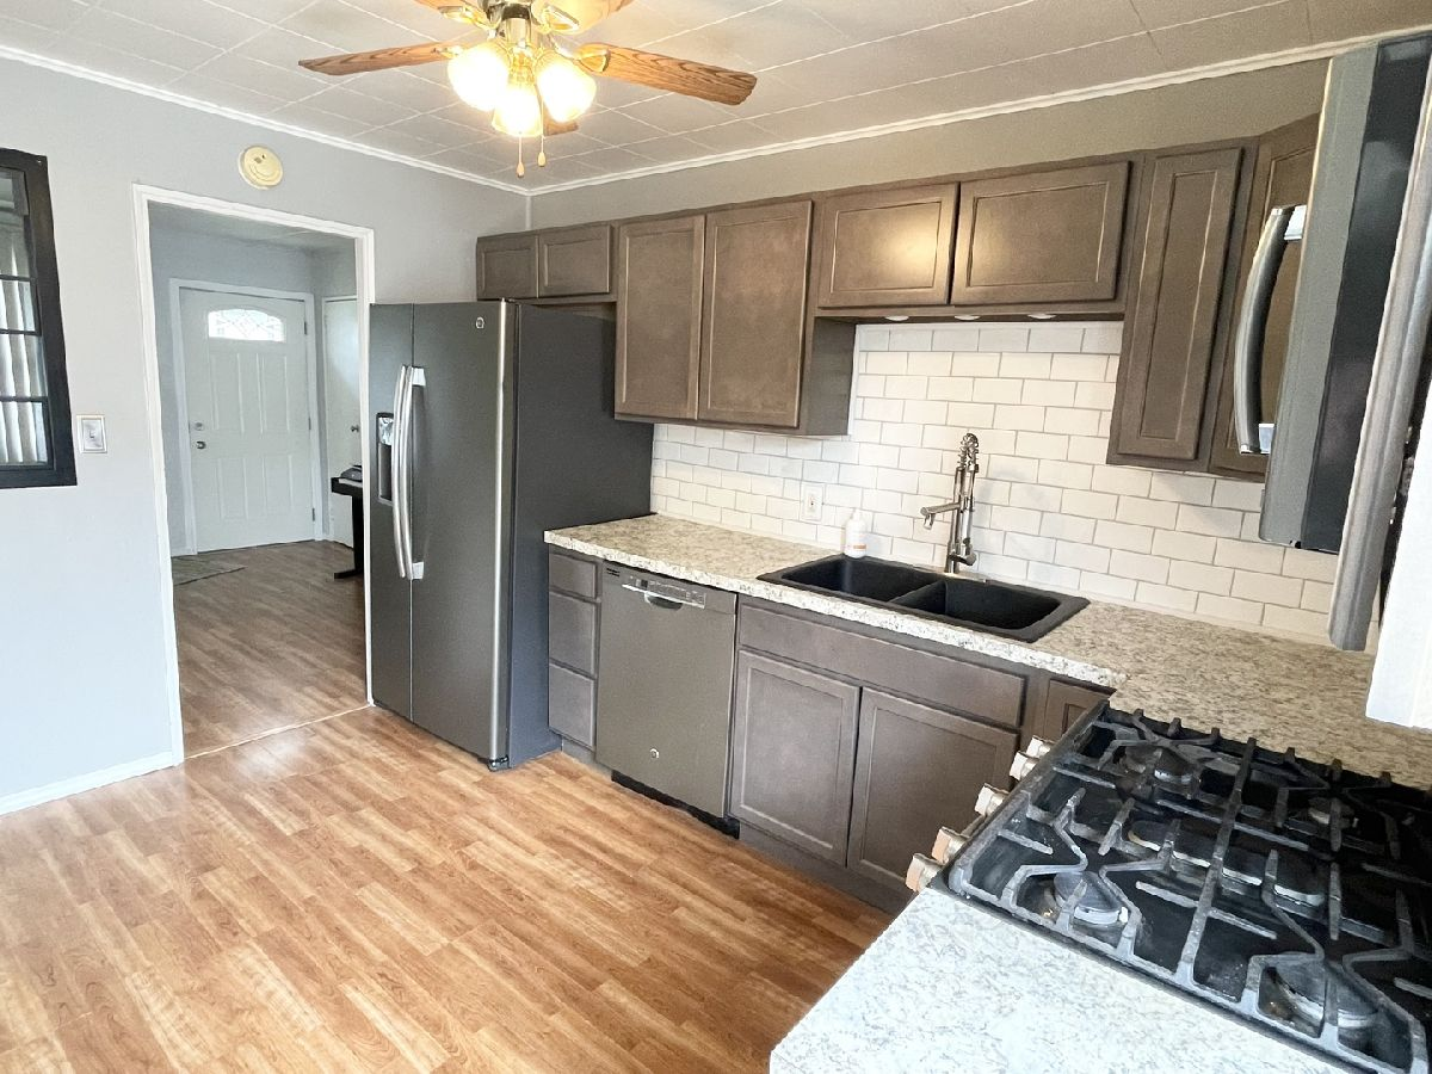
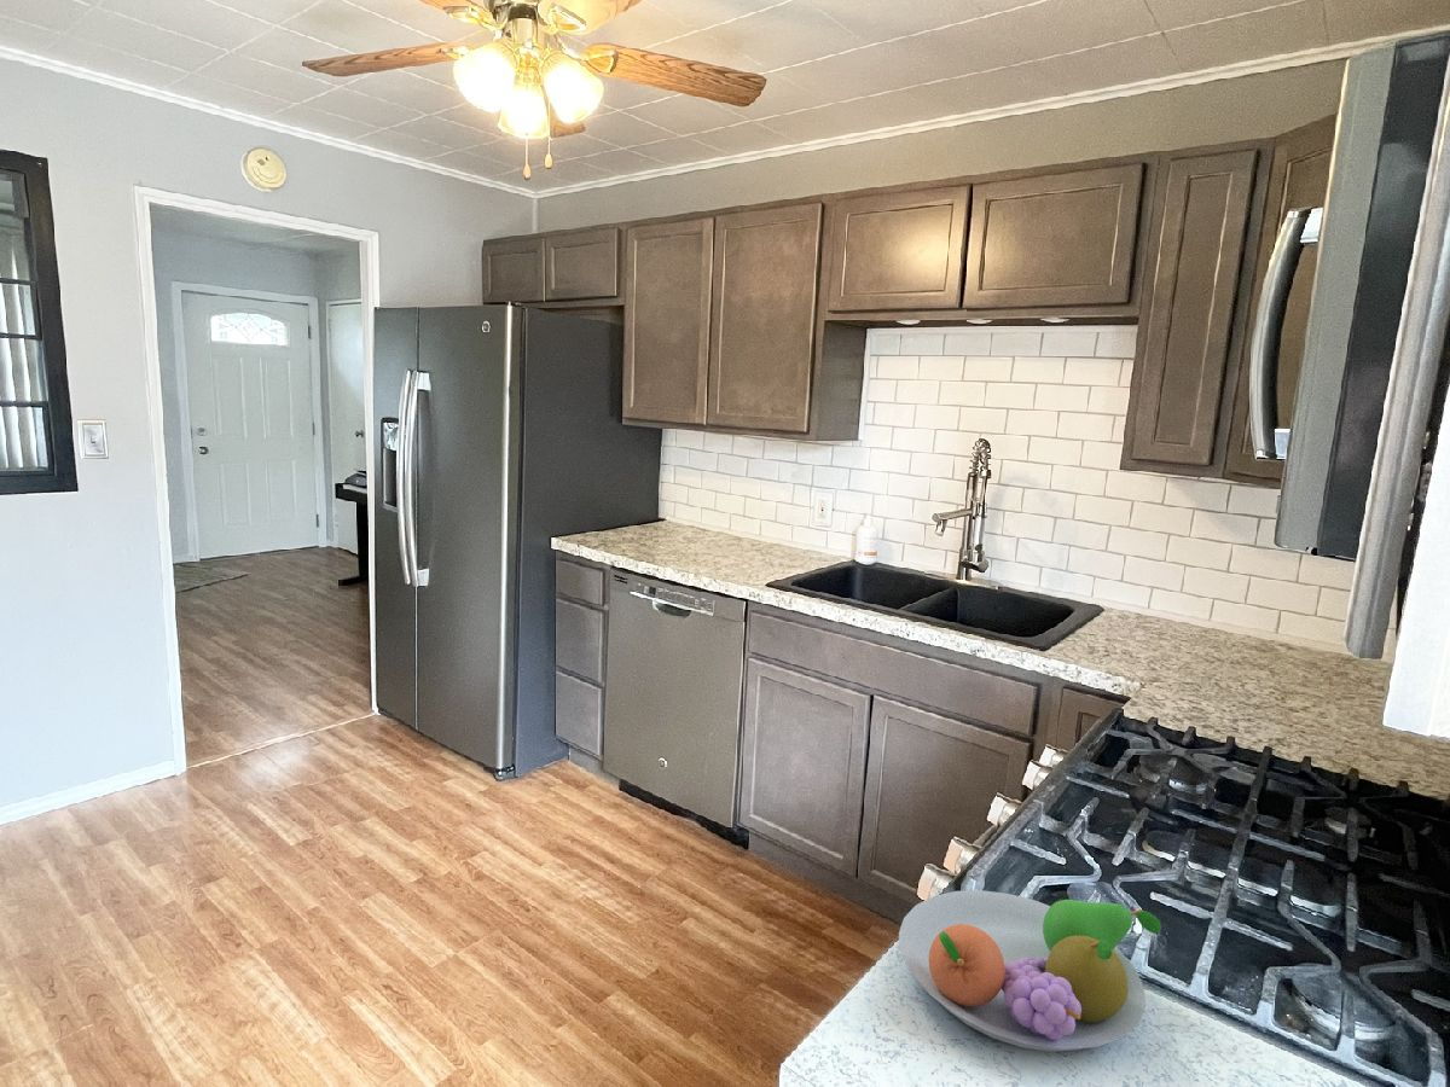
+ fruit bowl [898,889,1162,1053]
